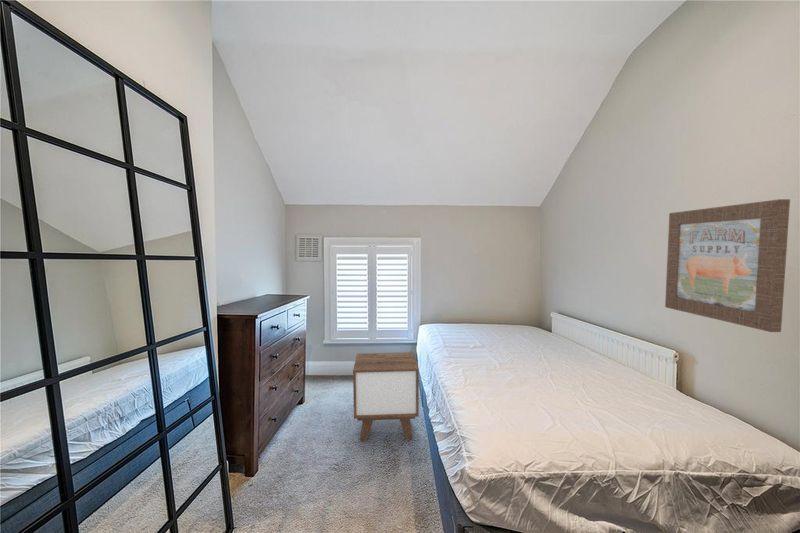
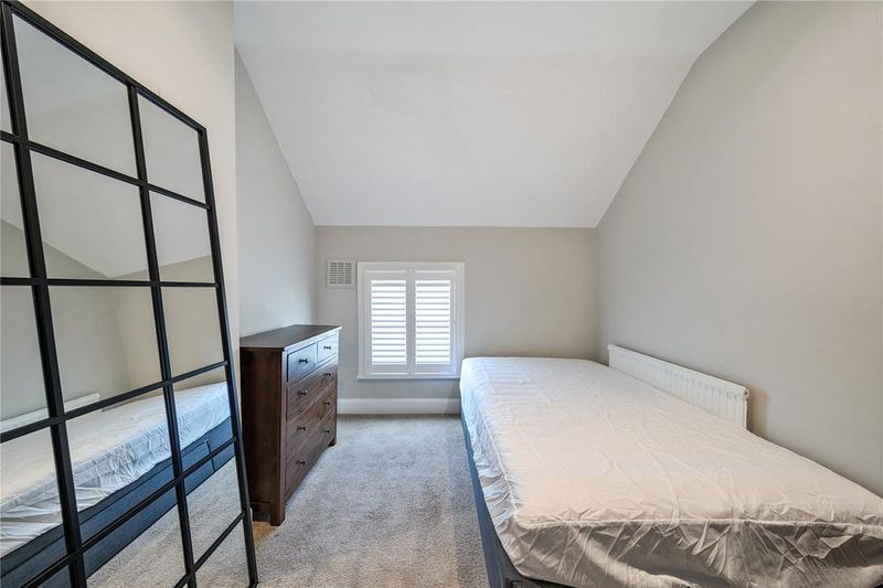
- wall art [664,198,791,333]
- nightstand [352,351,420,443]
